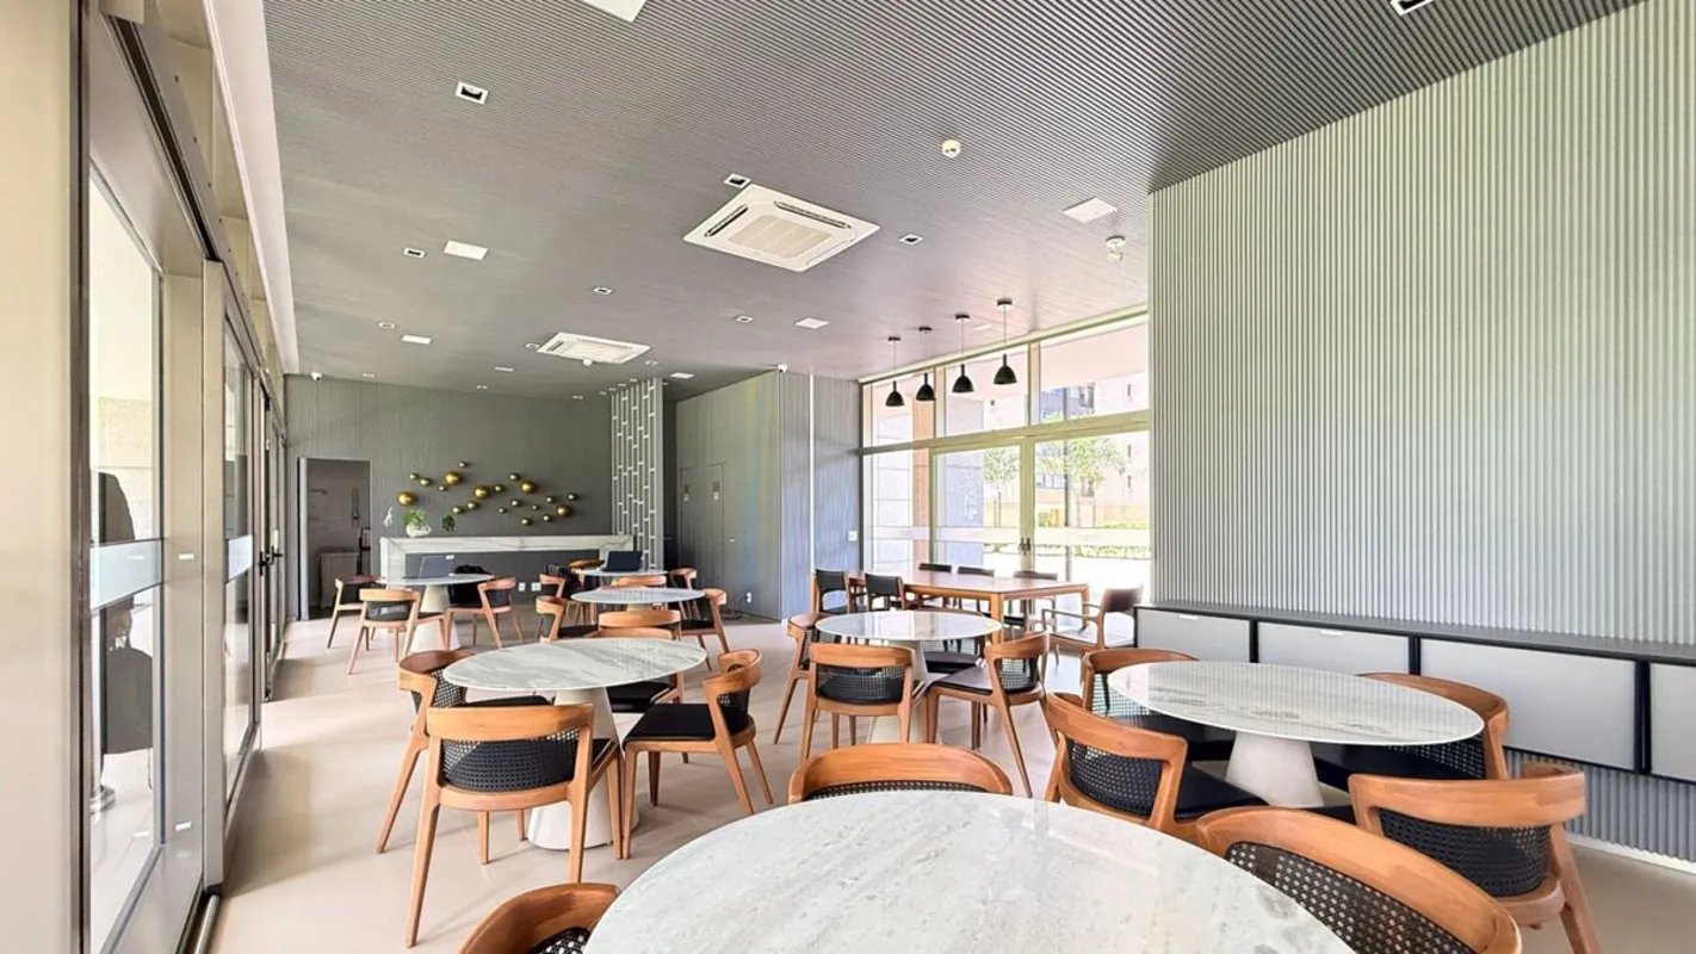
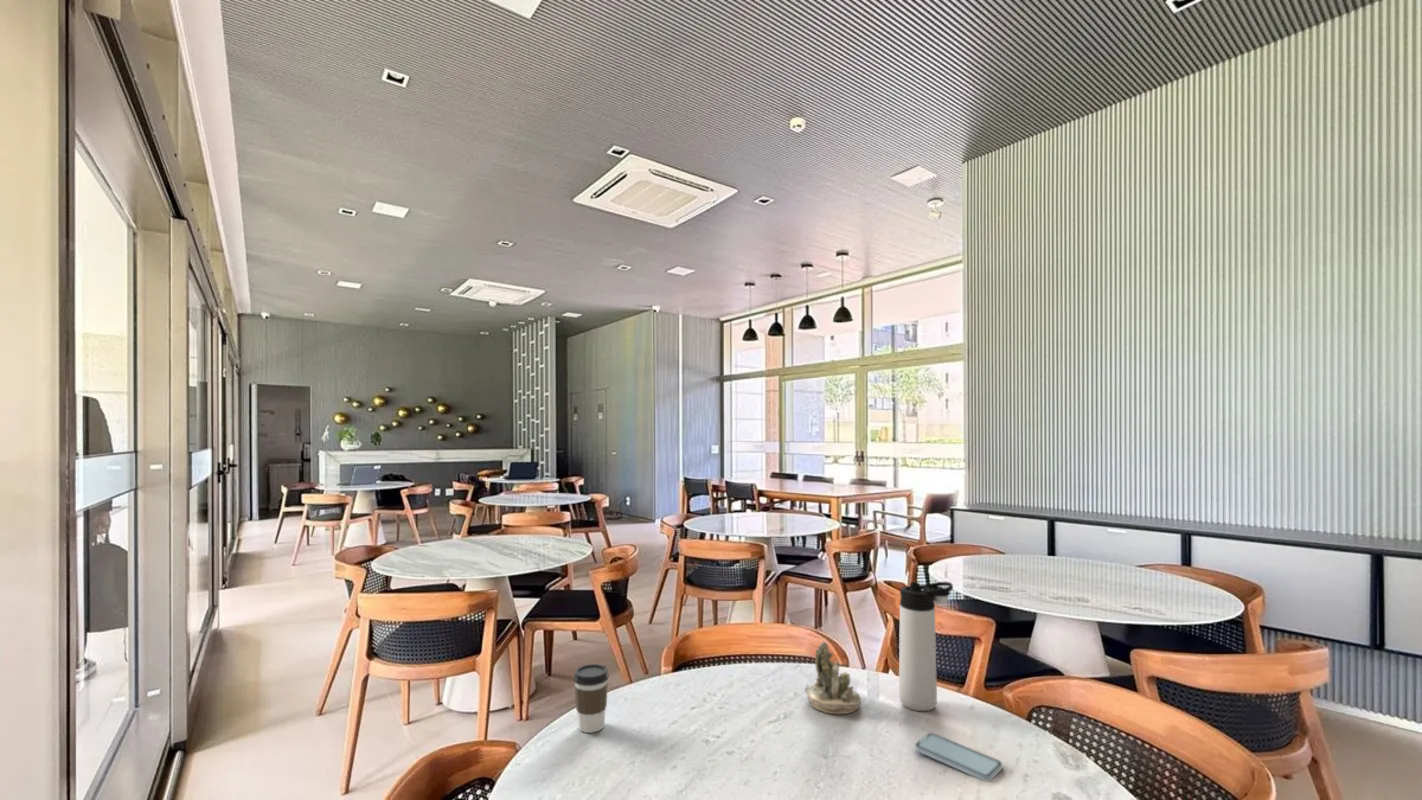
+ smartphone [913,732,1004,782]
+ coffee cup [572,663,610,734]
+ thermos bottle [898,581,954,712]
+ succulent planter [804,640,862,715]
